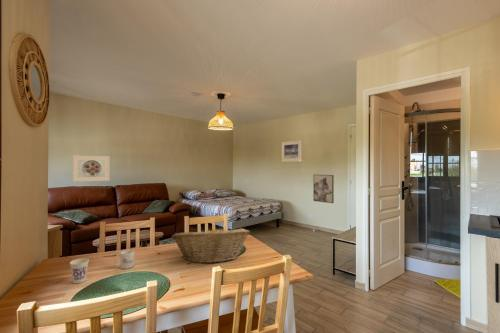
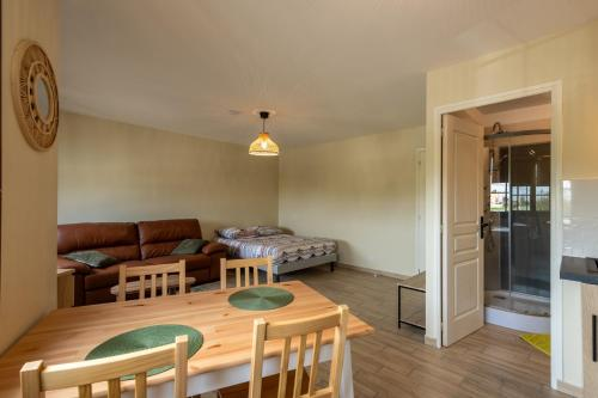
- fruit basket [170,226,251,264]
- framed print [281,139,302,163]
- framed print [72,154,111,183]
- cup [69,257,90,284]
- mug [114,249,135,270]
- wall art [313,174,335,204]
